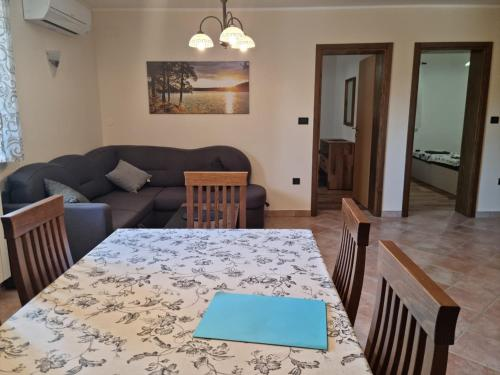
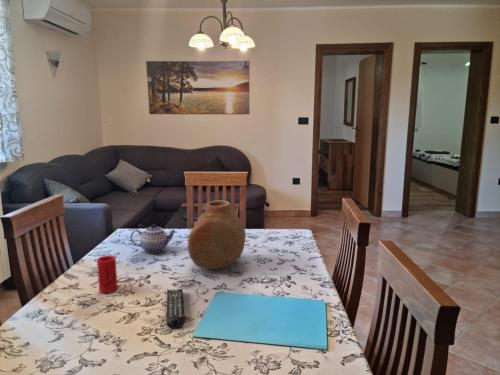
+ remote control [166,288,186,330]
+ vase [187,199,247,270]
+ cup [96,255,119,294]
+ teapot [129,223,177,254]
